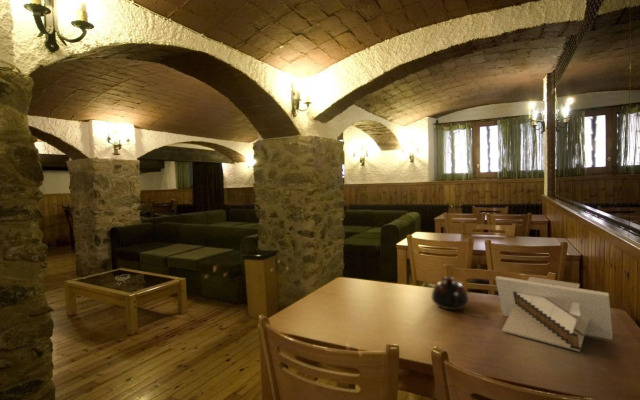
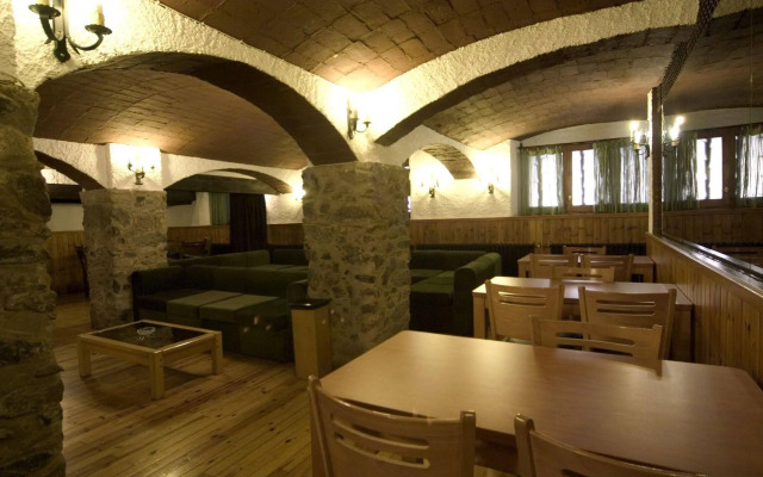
- architectural model [494,275,614,353]
- teapot [431,276,470,311]
